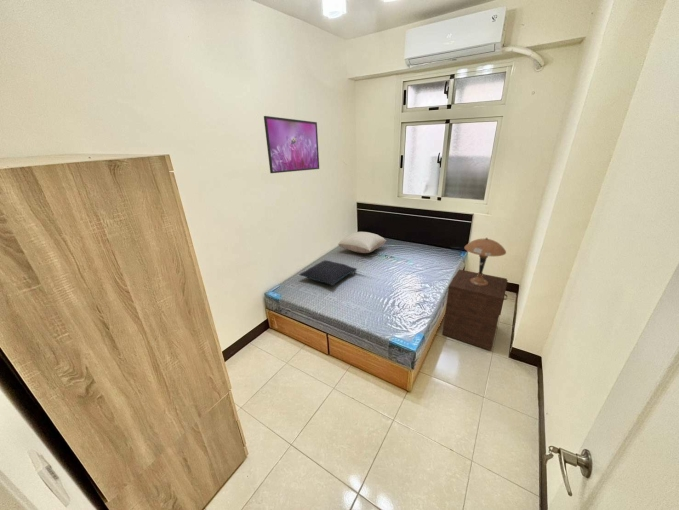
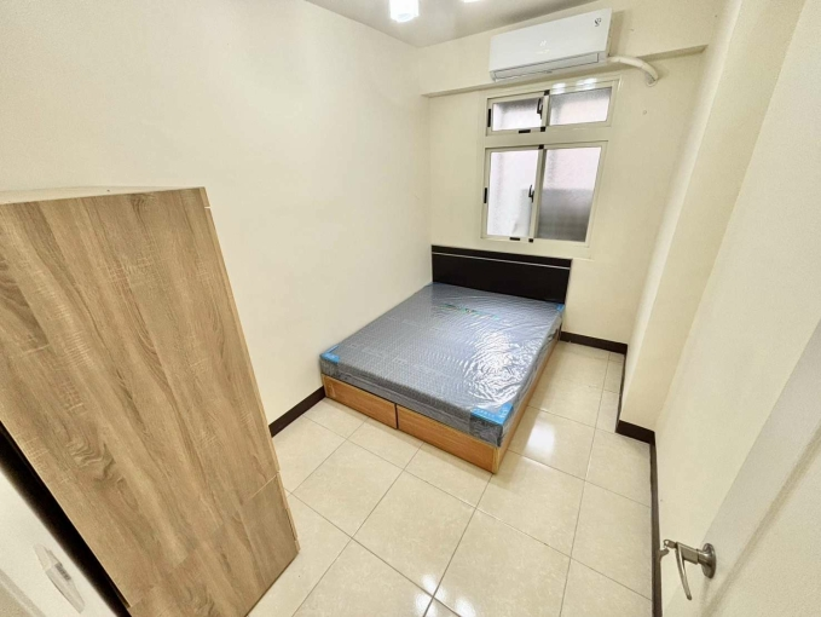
- table lamp [464,237,507,286]
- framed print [263,115,320,174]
- pillow [337,231,387,254]
- nightstand [442,268,509,351]
- pillow [299,259,358,287]
